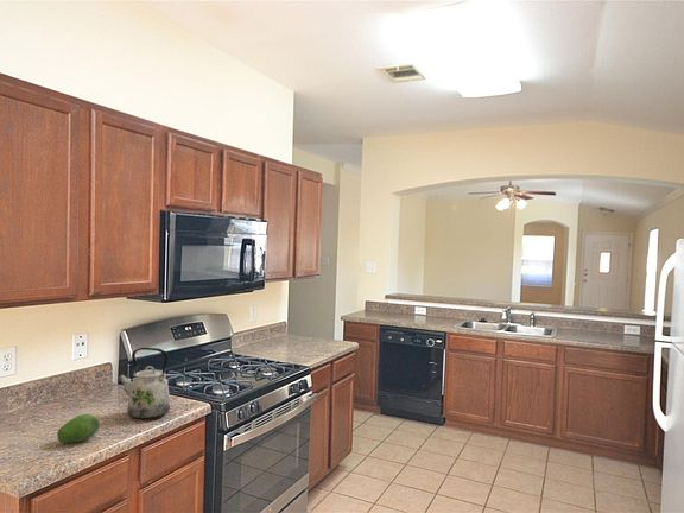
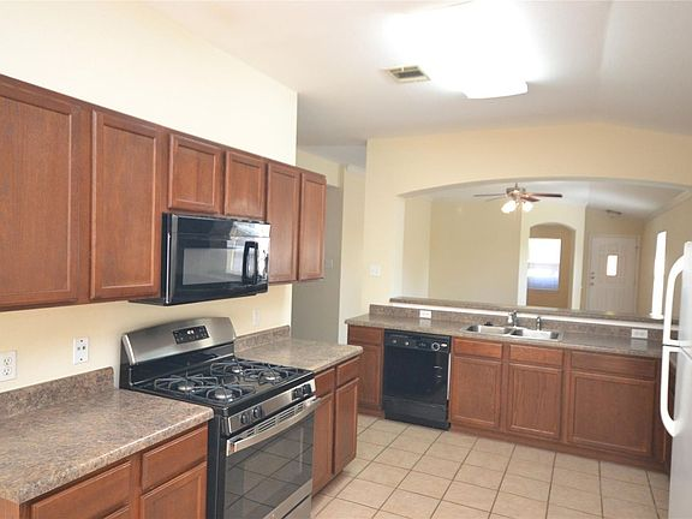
- kettle [116,347,171,420]
- fruit [56,413,100,444]
